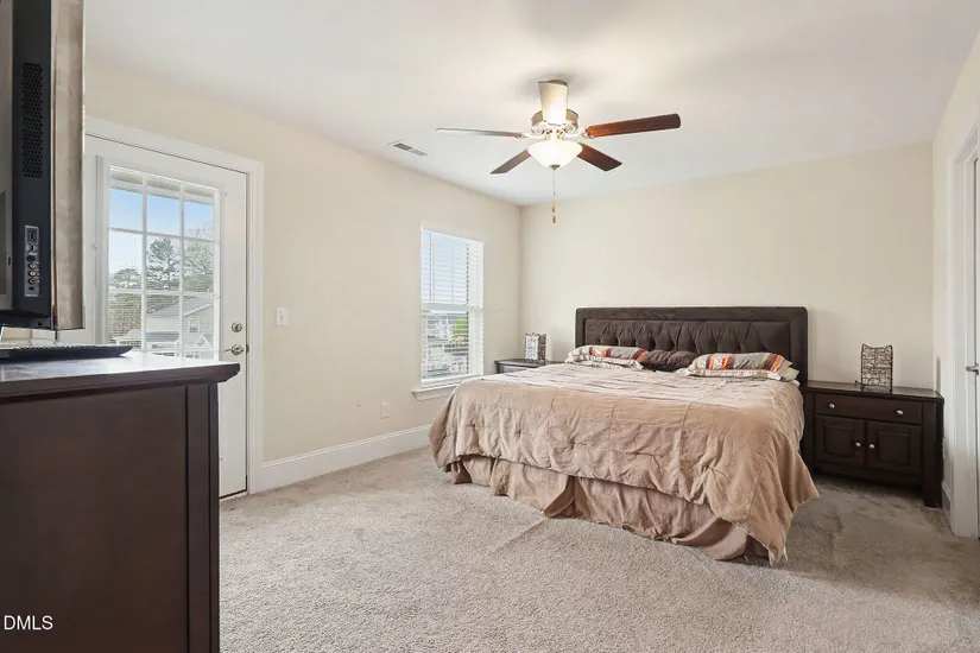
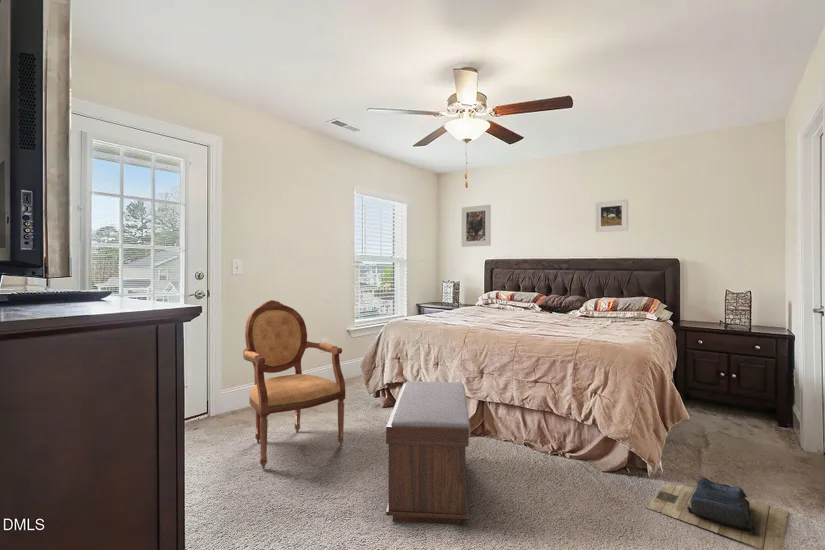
+ backpack [645,476,790,550]
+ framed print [594,198,629,233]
+ bench [385,380,471,526]
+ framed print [461,204,492,248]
+ armchair [242,299,346,470]
